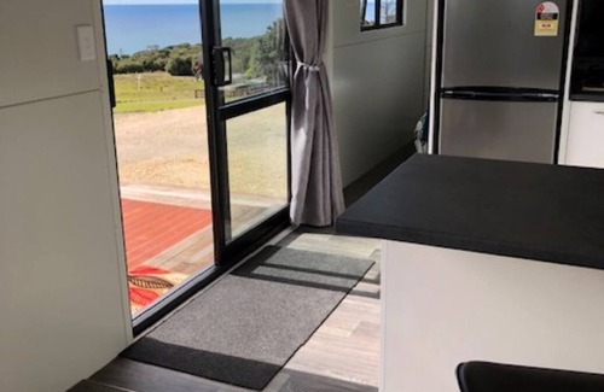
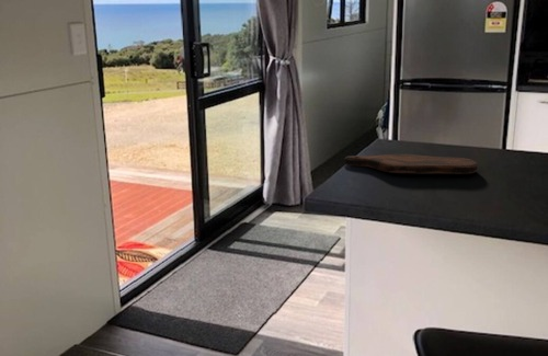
+ cutting board [343,153,479,175]
